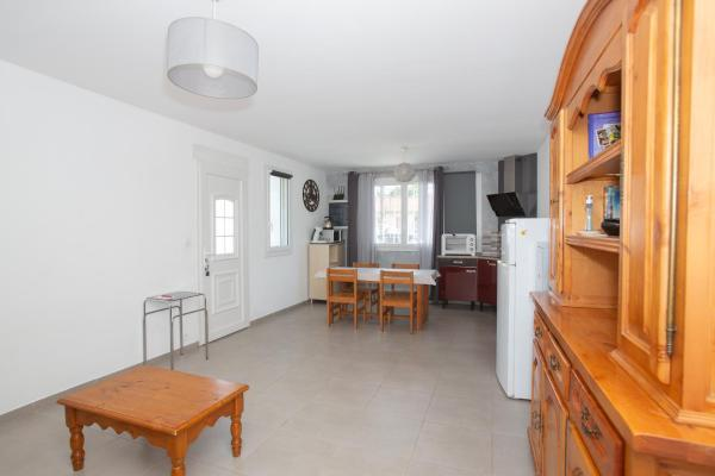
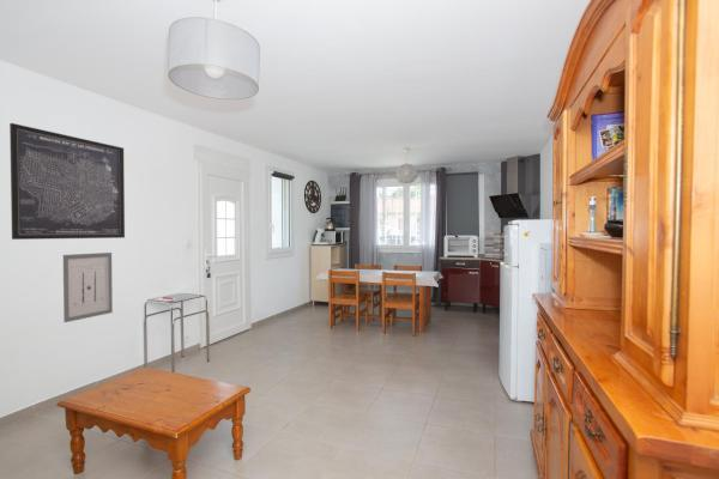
+ wall art [8,122,126,241]
+ wall art [62,251,114,323]
